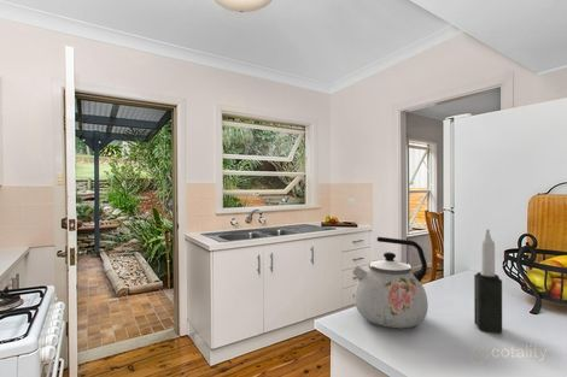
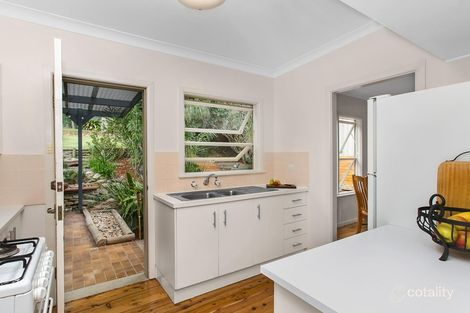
- kettle [351,236,429,329]
- candle [473,228,503,334]
